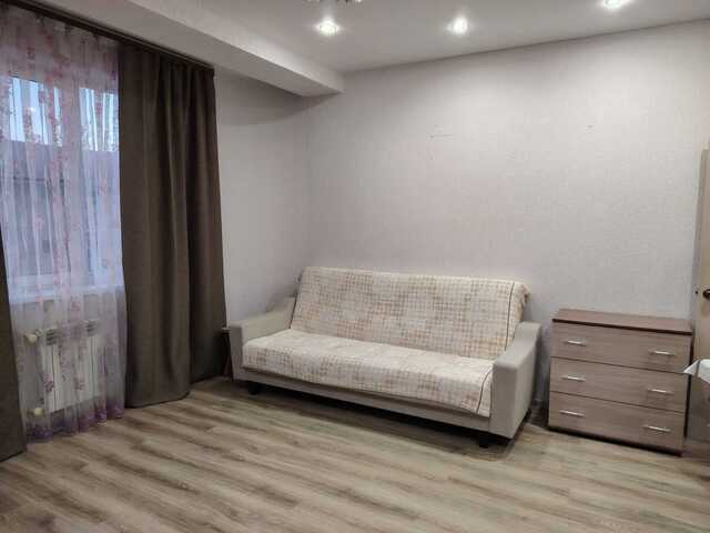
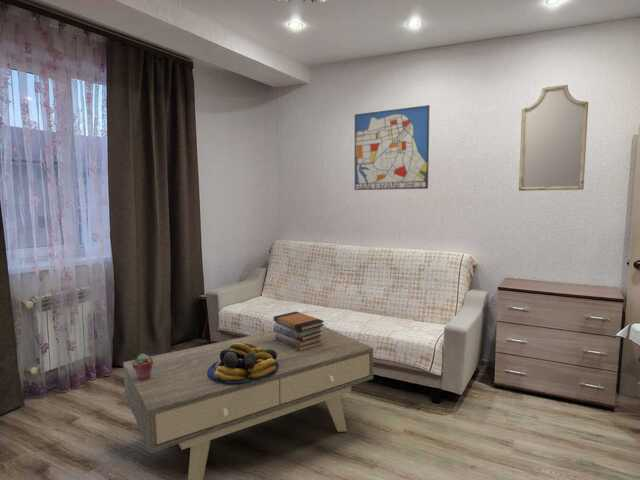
+ wall art [354,104,431,191]
+ fruit bowl [207,343,279,384]
+ coffee table [122,325,374,480]
+ book stack [272,311,325,351]
+ home mirror [518,84,589,192]
+ potted succulent [132,353,153,381]
